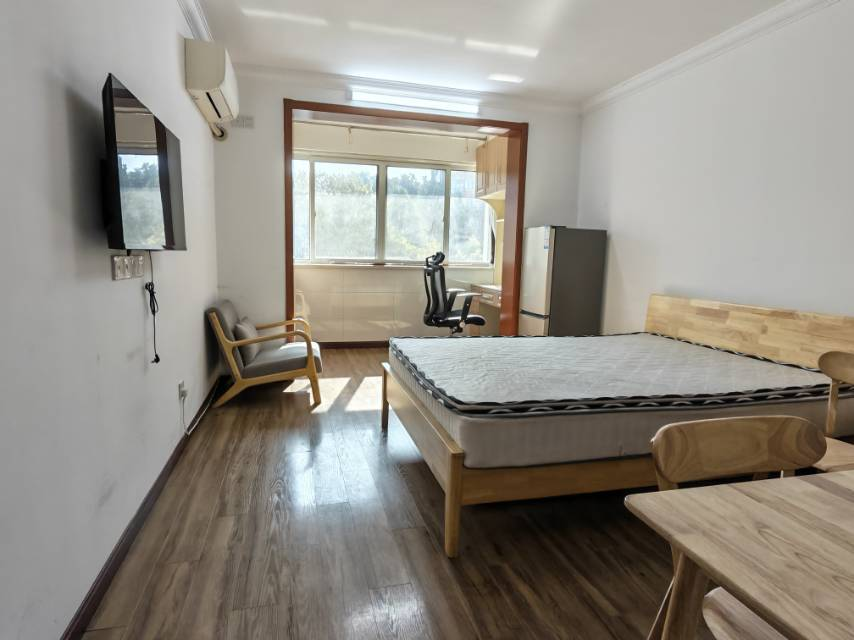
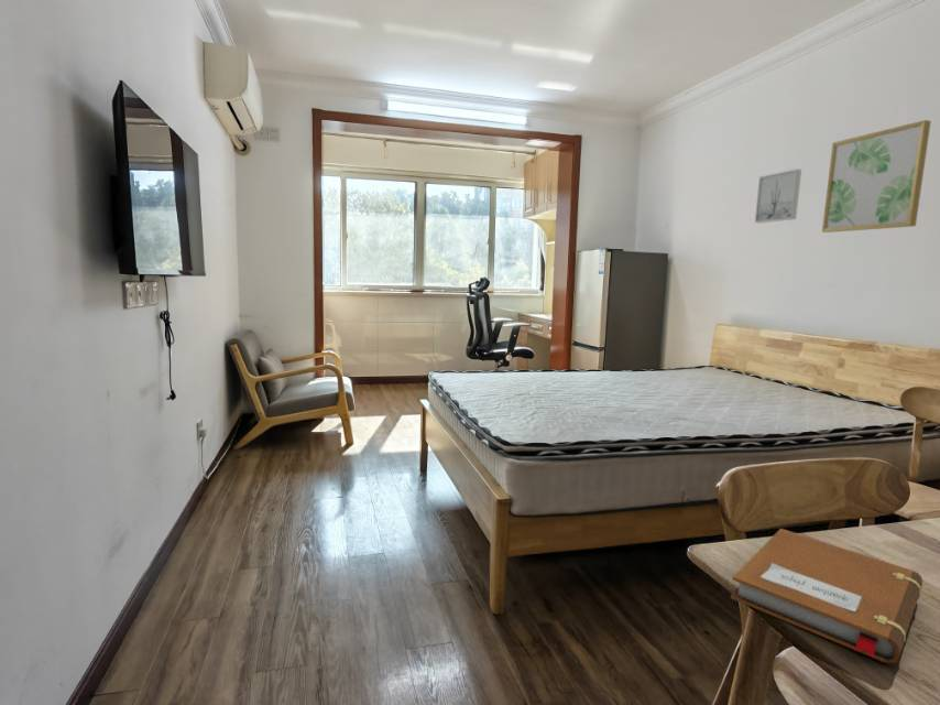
+ wall art [821,119,932,234]
+ wall art [754,169,802,224]
+ notebook [730,528,923,665]
